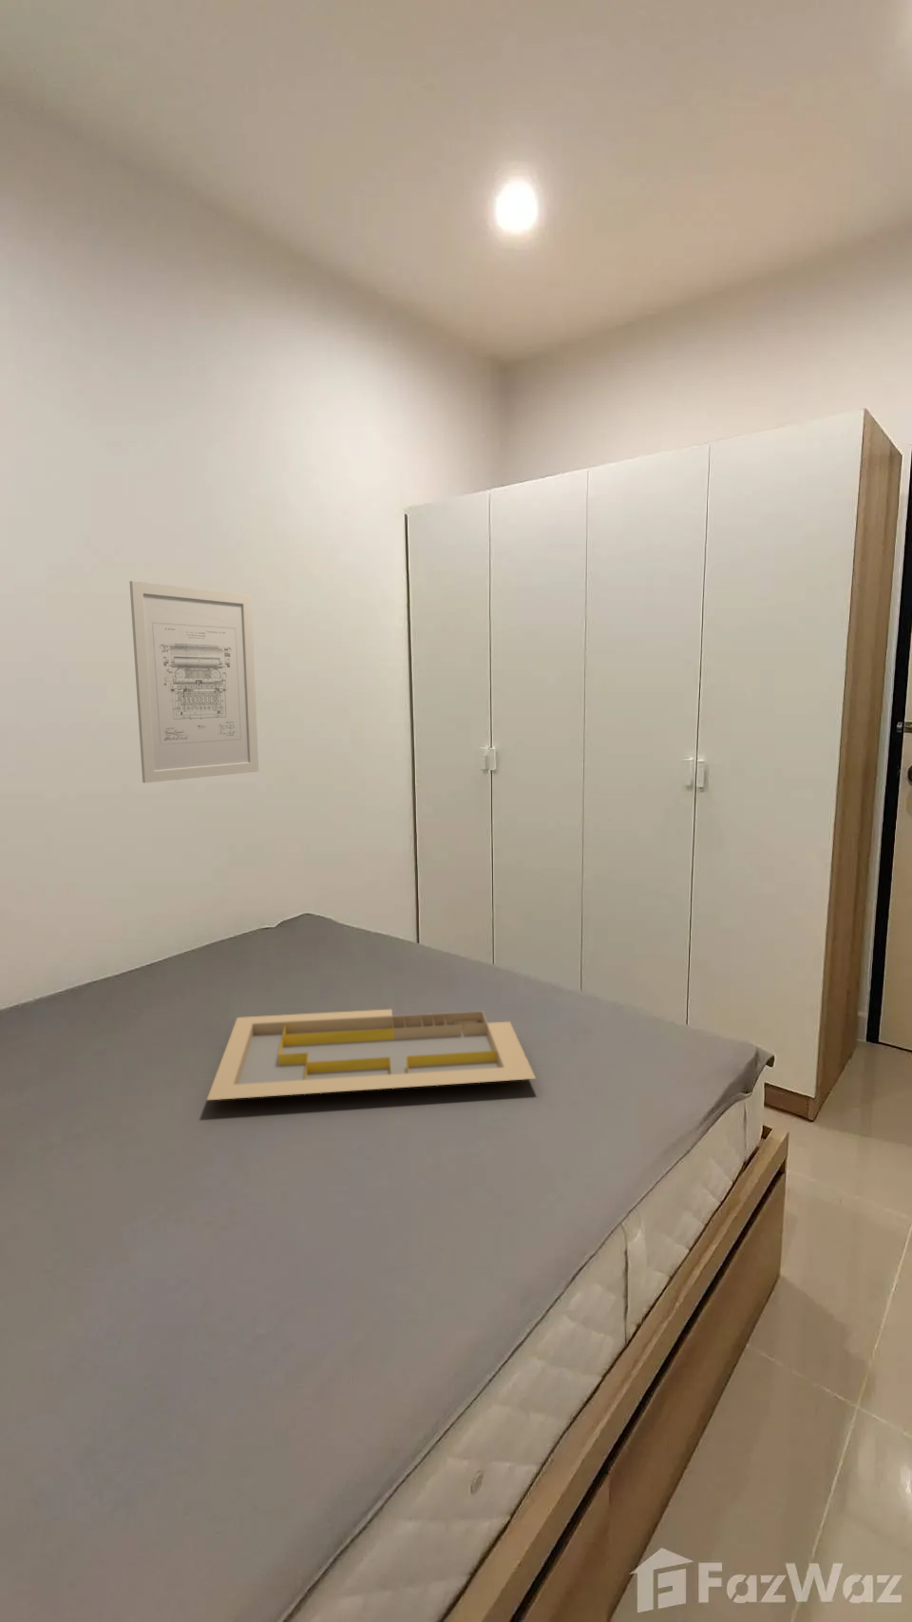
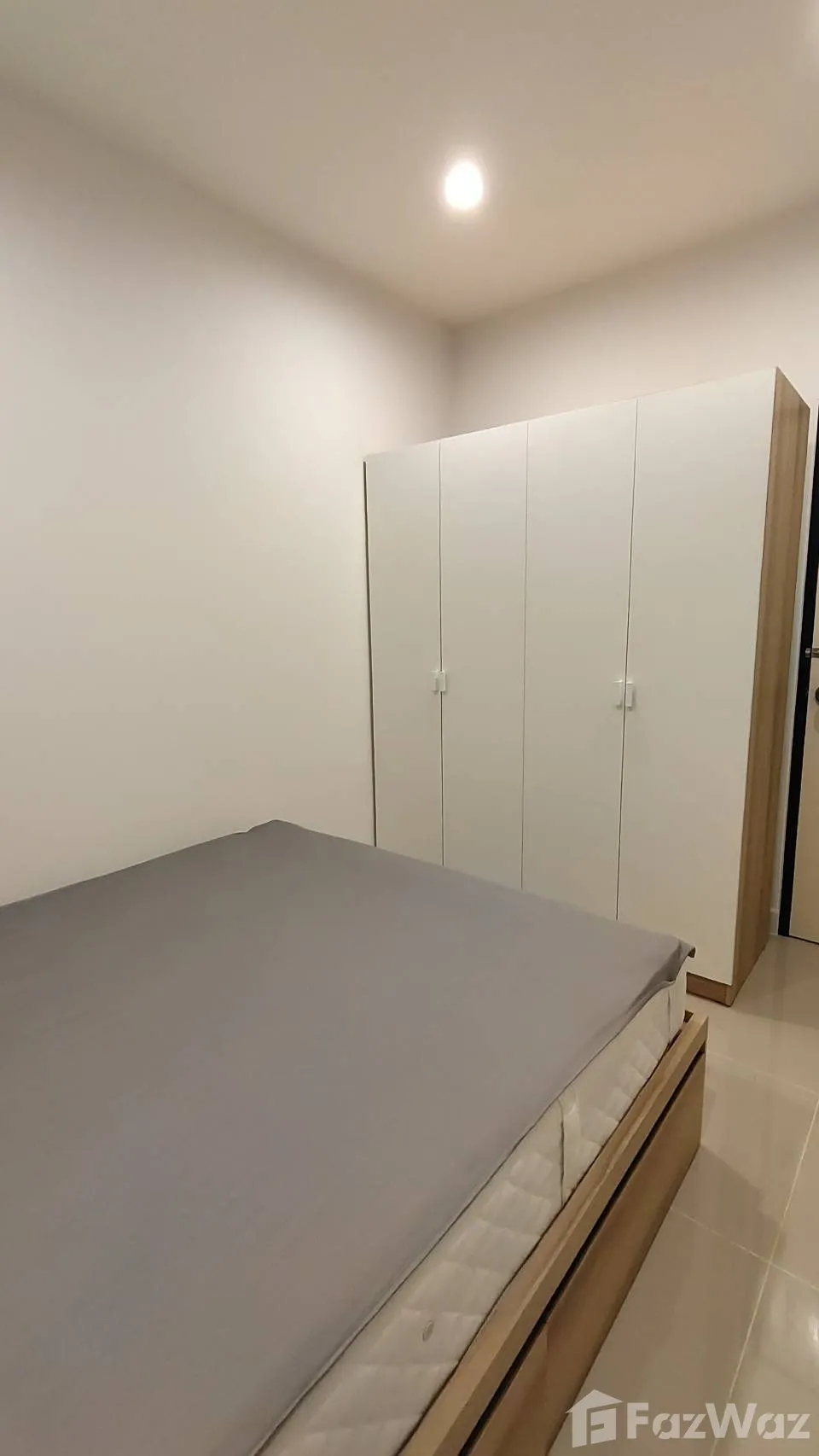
- wall art [128,580,259,783]
- serving tray [206,1008,537,1101]
